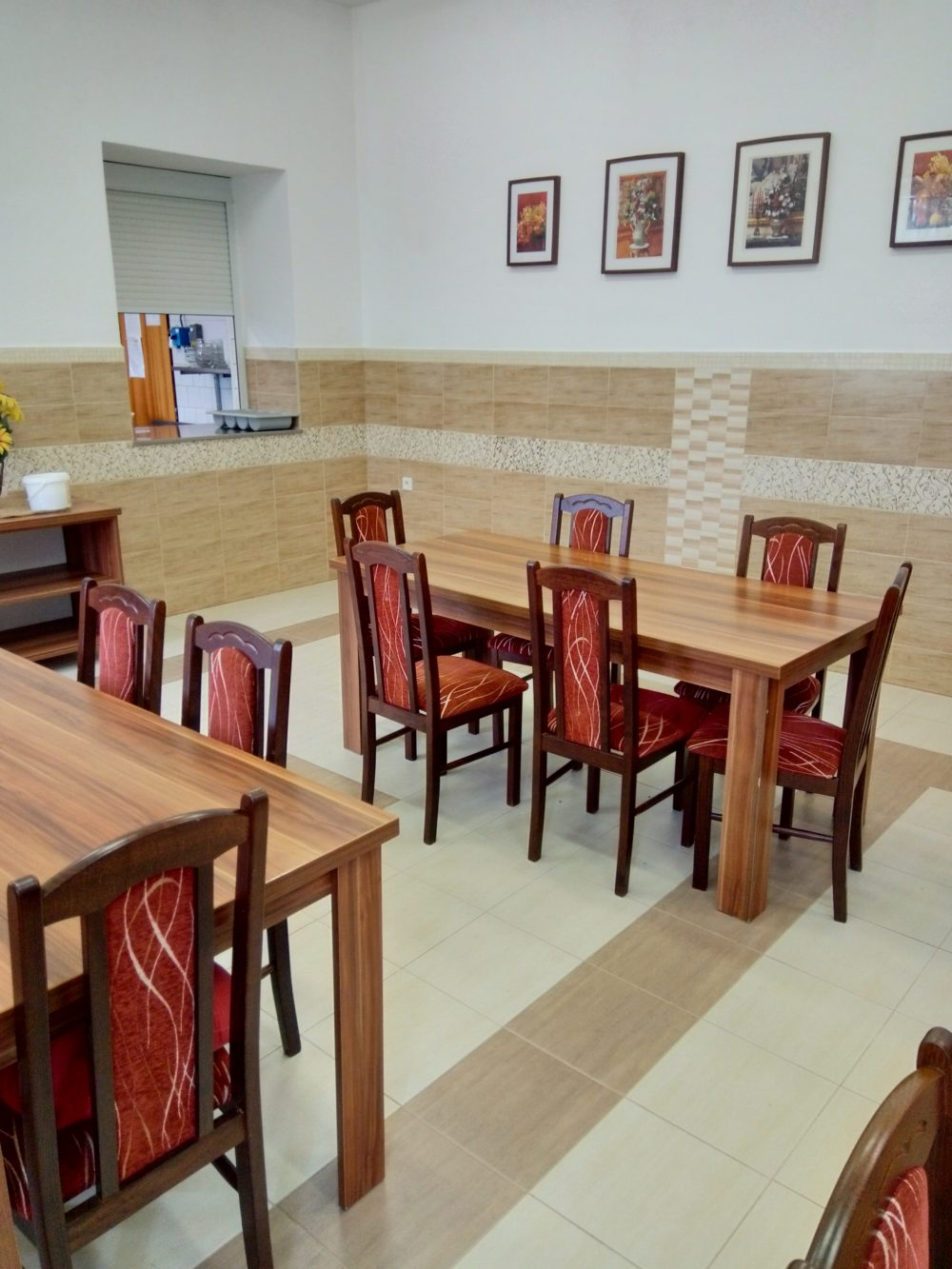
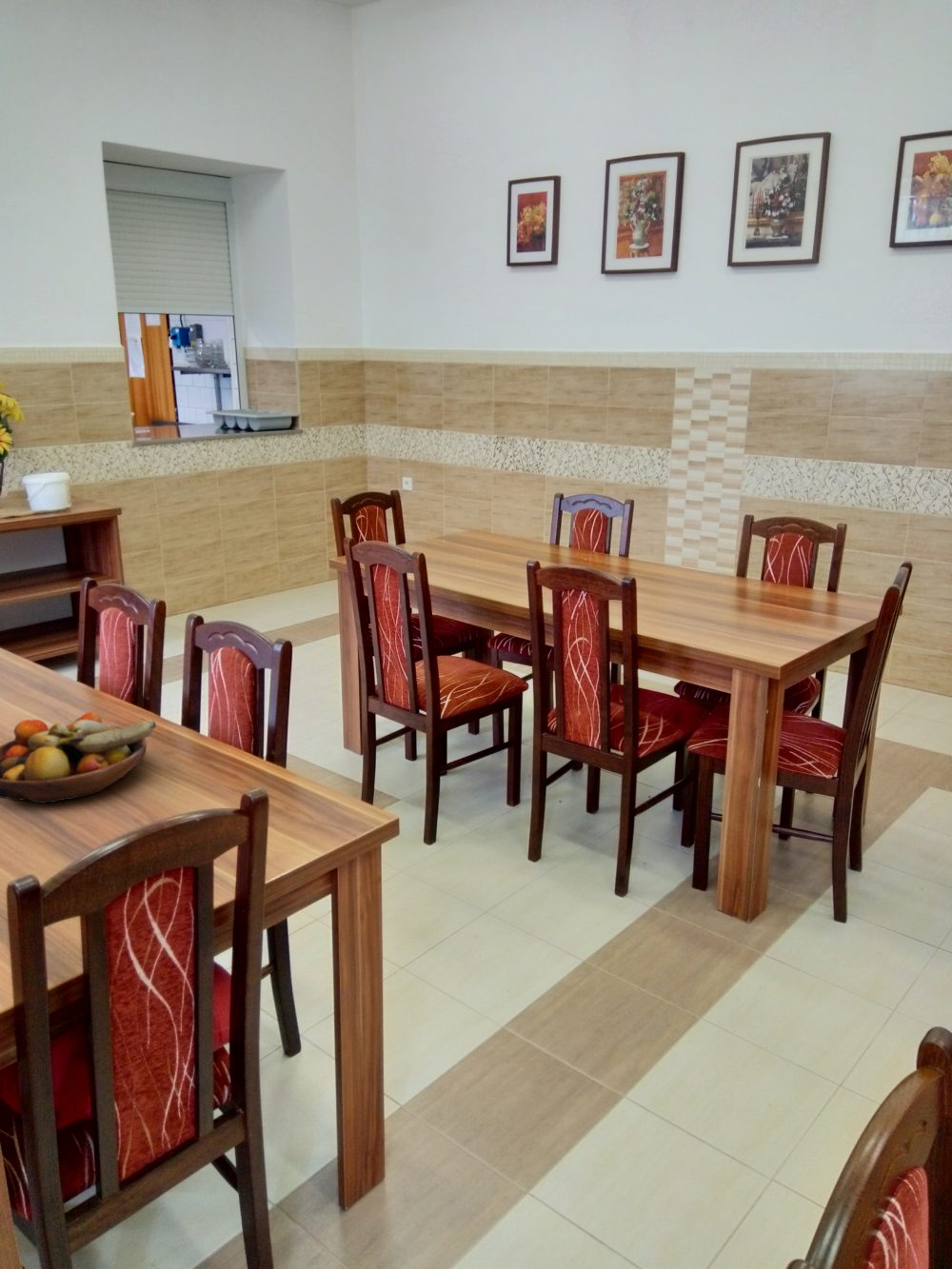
+ fruit bowl [0,711,157,804]
